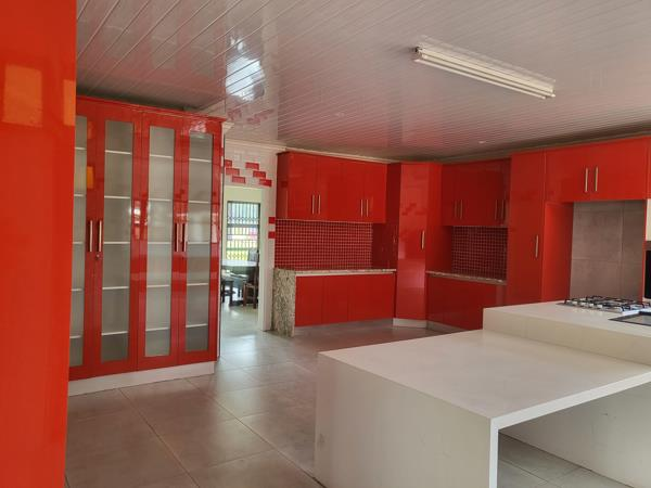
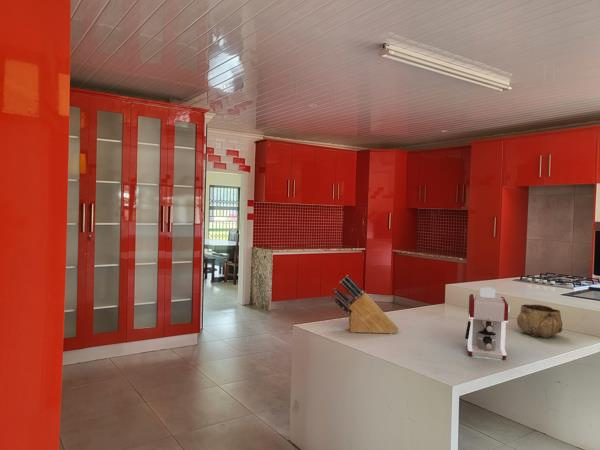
+ decorative bowl [516,303,563,339]
+ knife block [332,274,400,335]
+ coffee maker [464,286,511,361]
